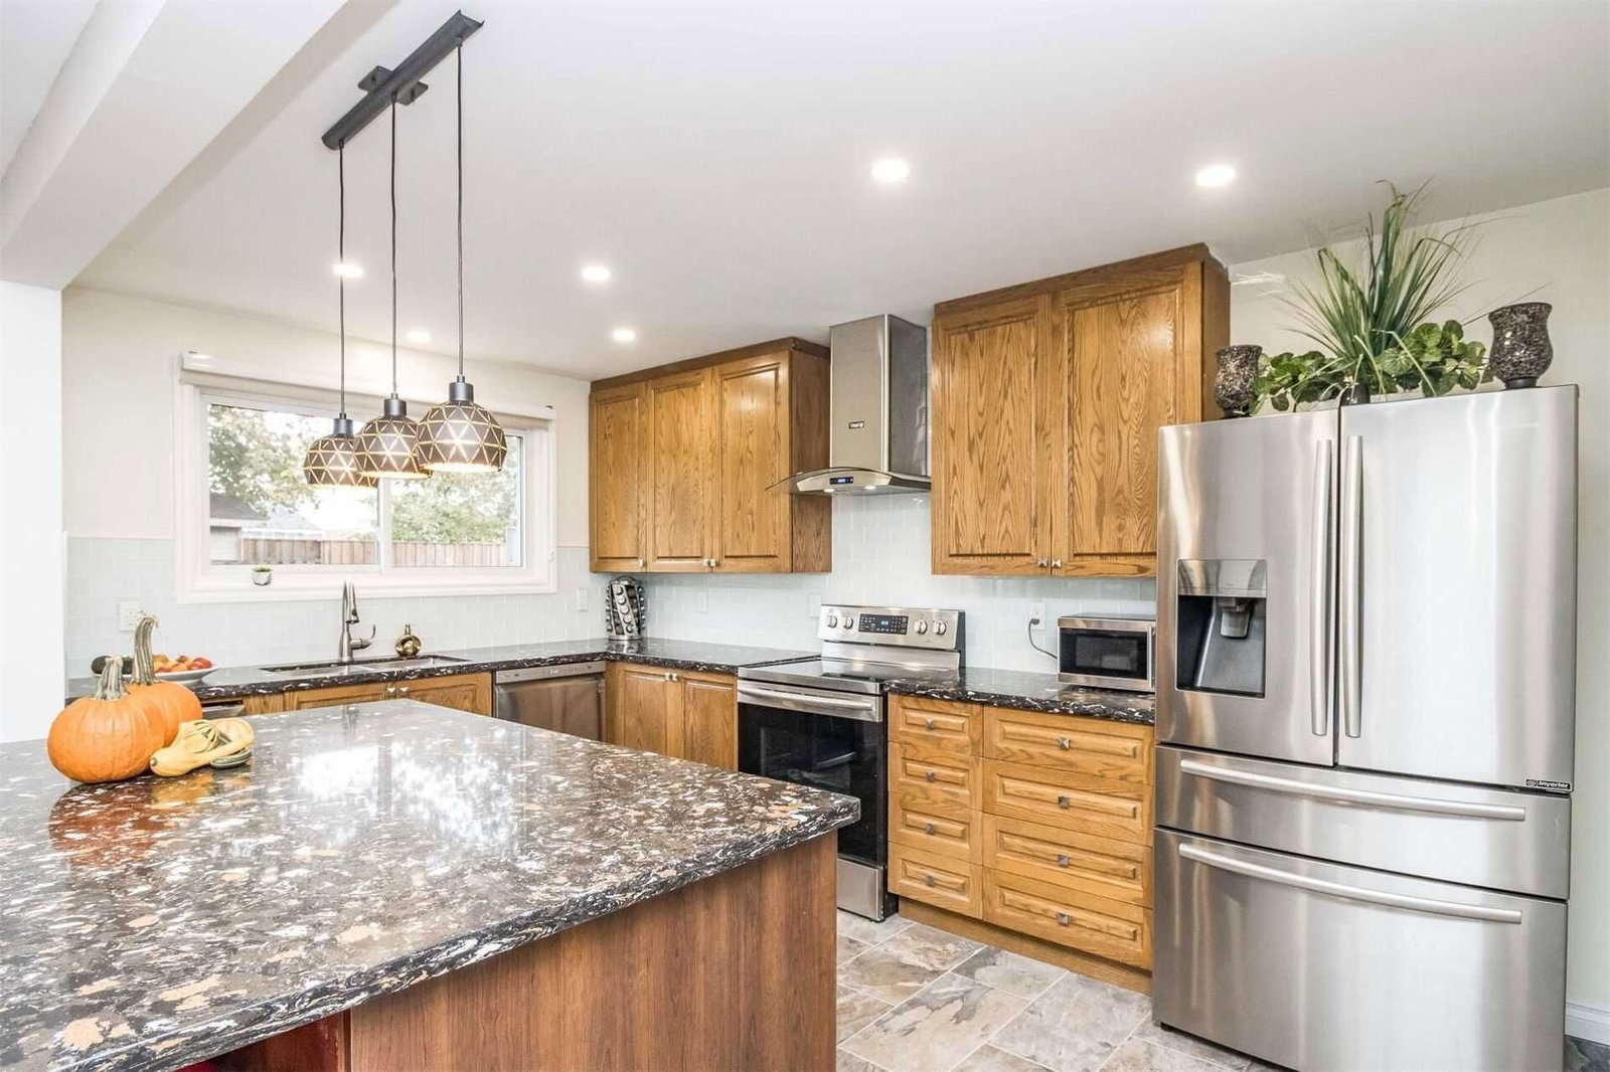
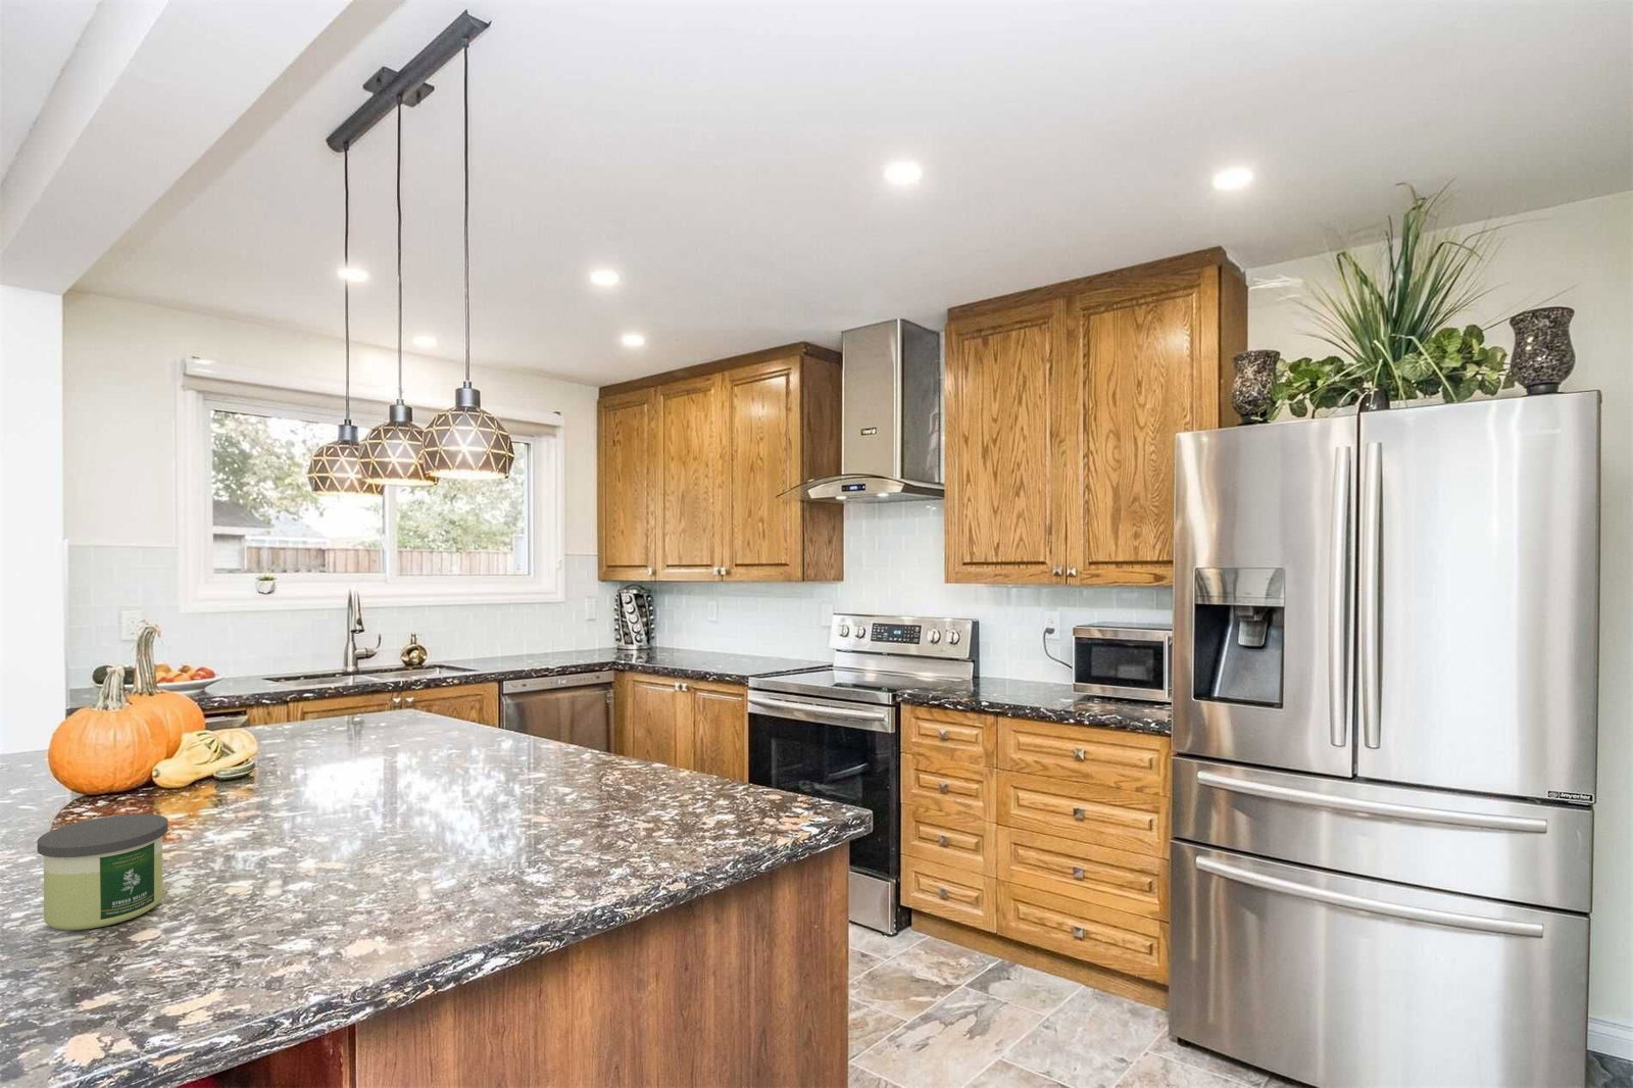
+ candle [35,812,170,931]
